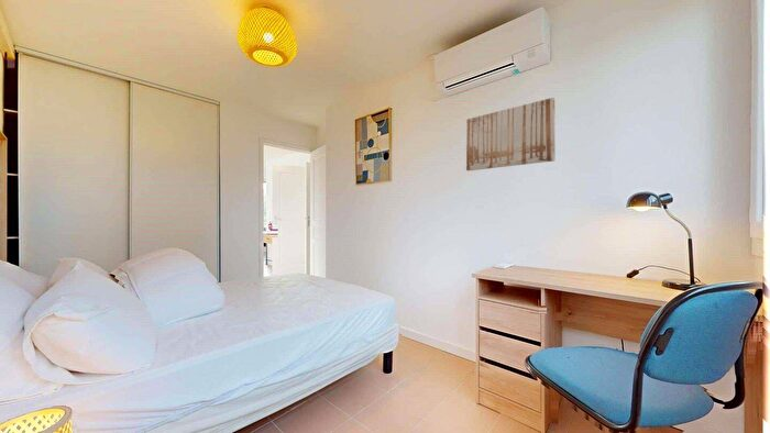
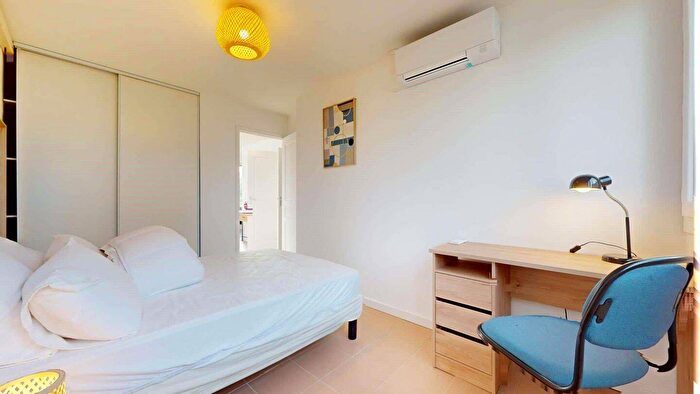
- wall art [465,97,557,171]
